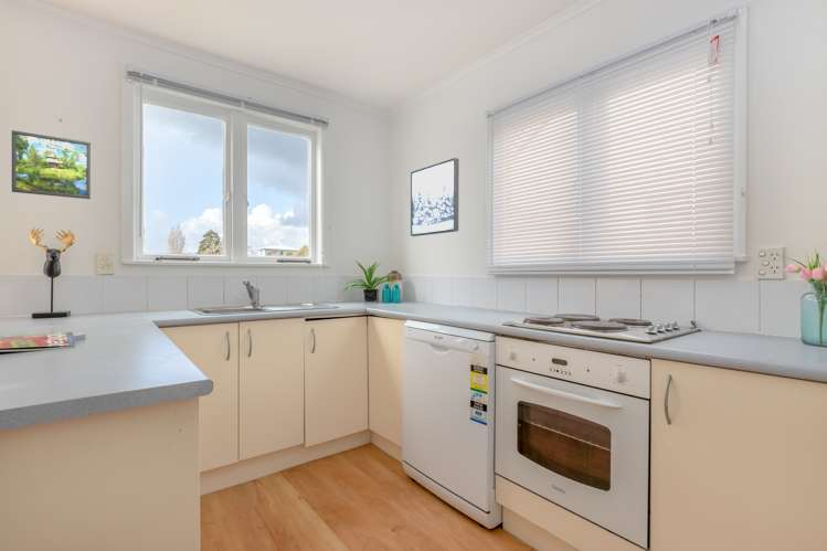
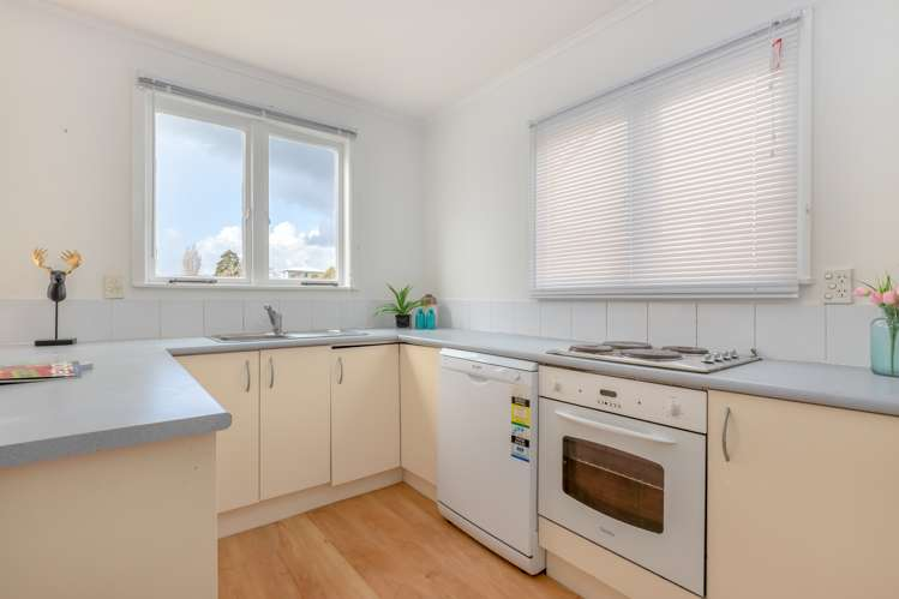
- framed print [11,129,92,200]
- wall art [410,157,460,237]
